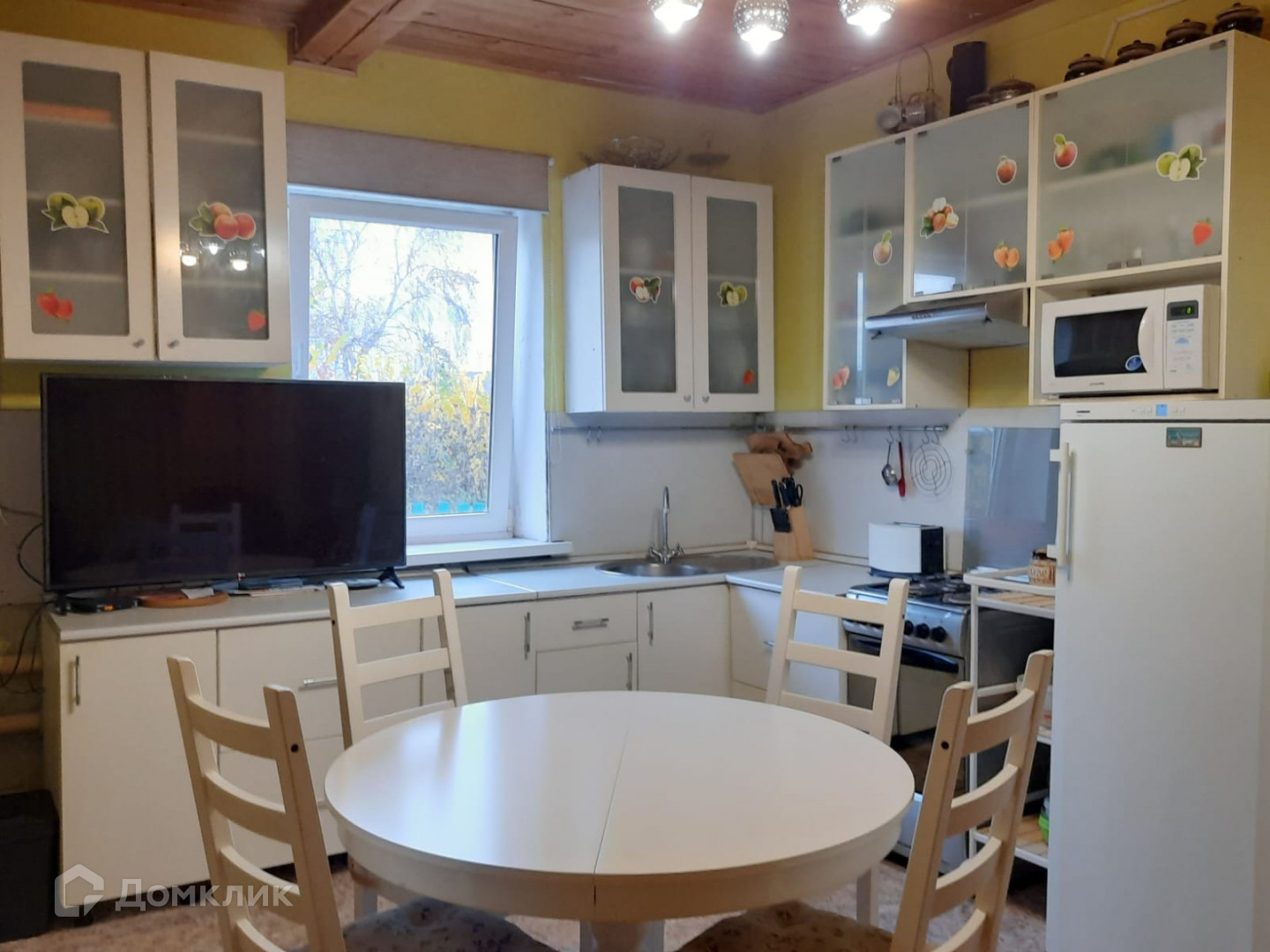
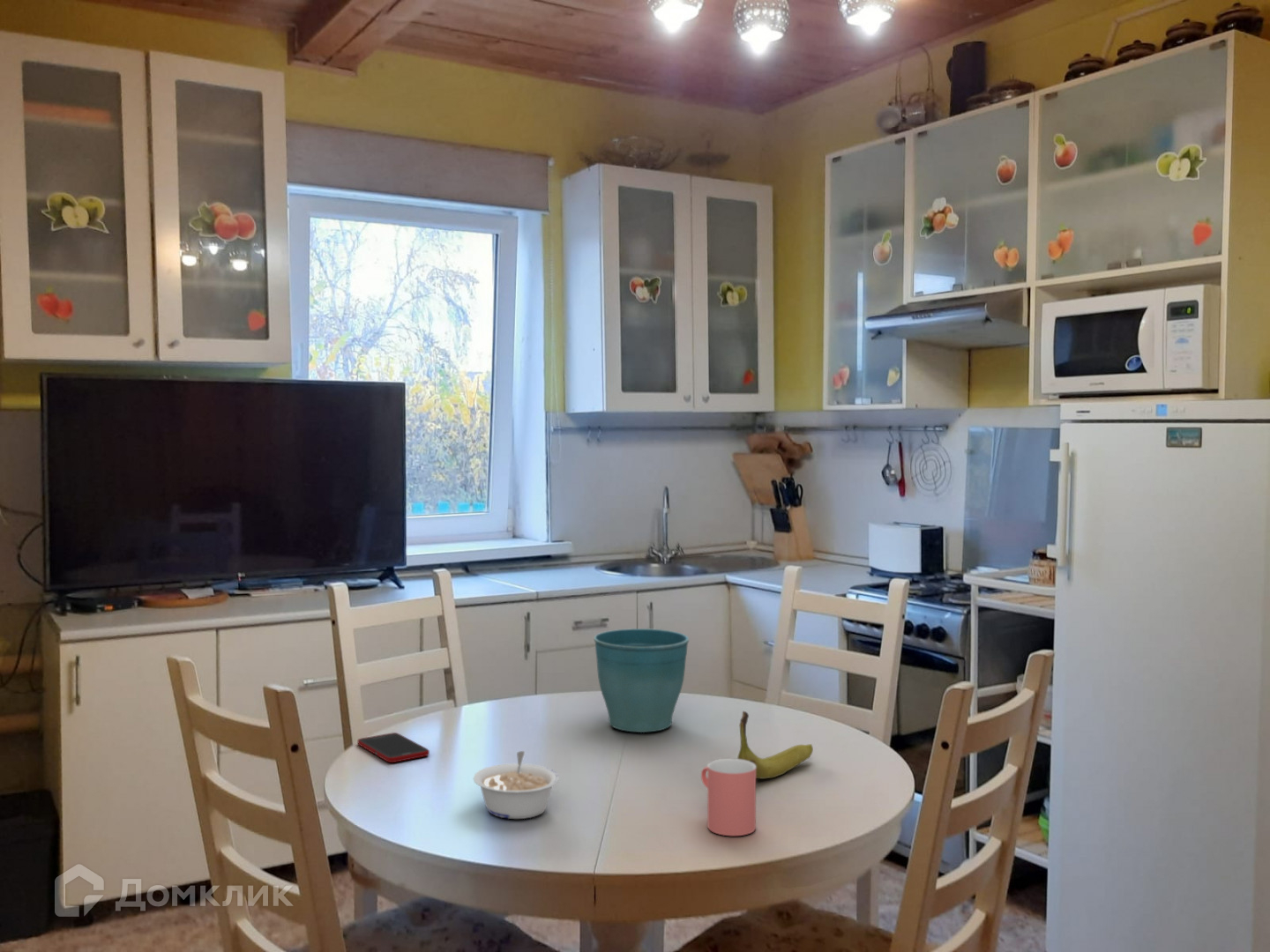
+ cell phone [357,732,430,763]
+ cup [700,758,757,837]
+ flower pot [594,628,690,733]
+ banana [736,710,814,779]
+ legume [473,750,560,820]
